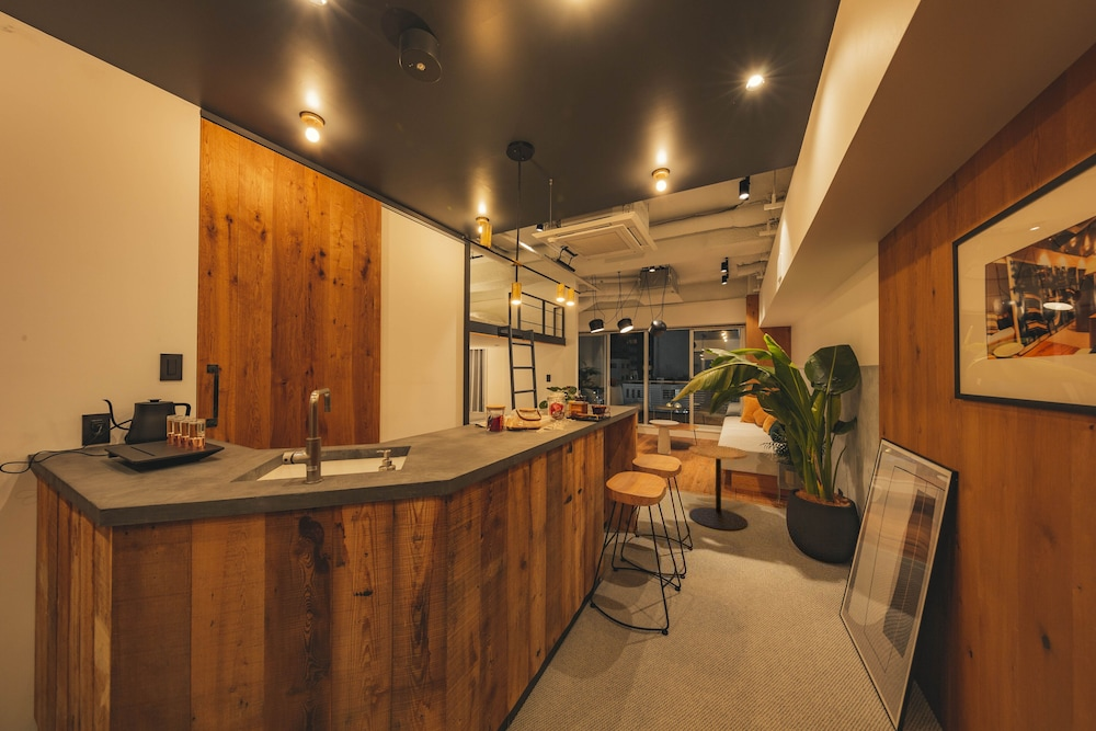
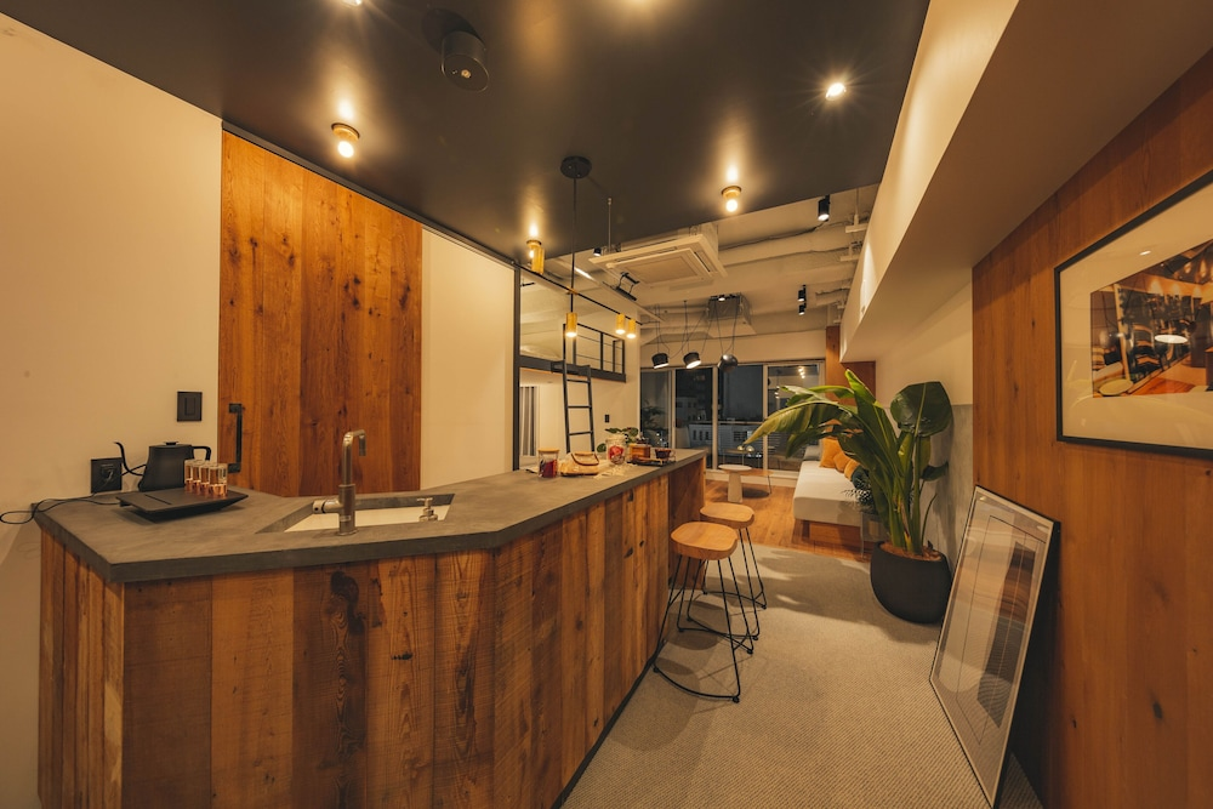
- side table [688,444,749,532]
